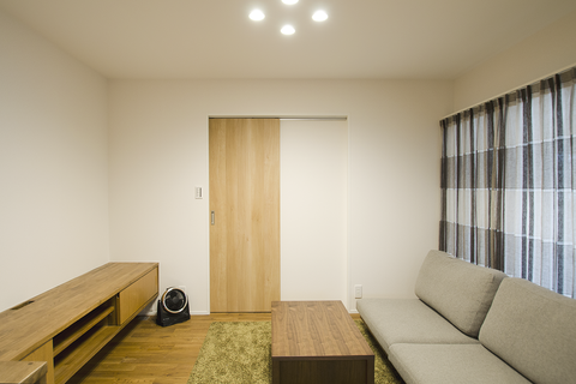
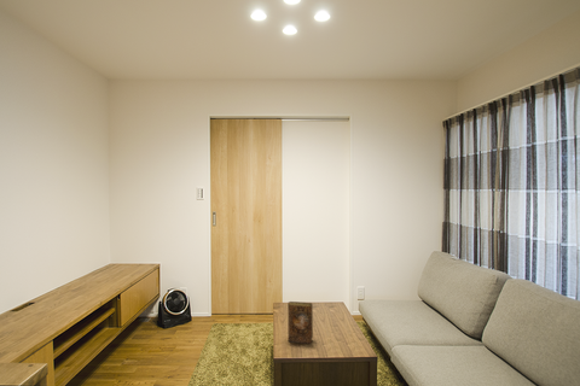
+ book [286,300,314,345]
